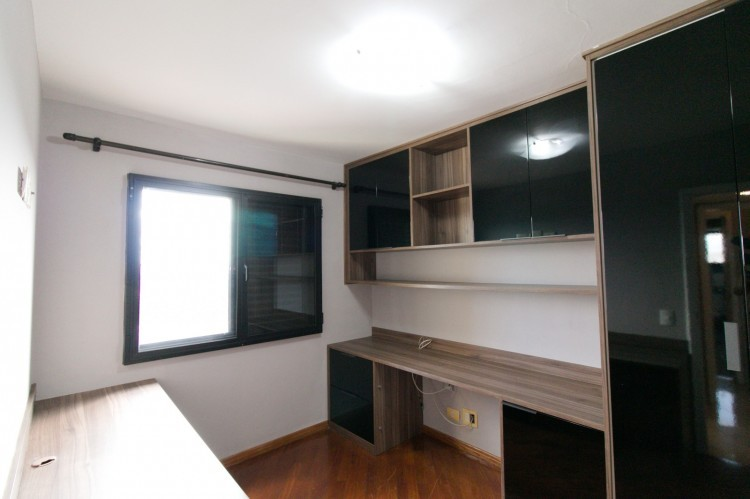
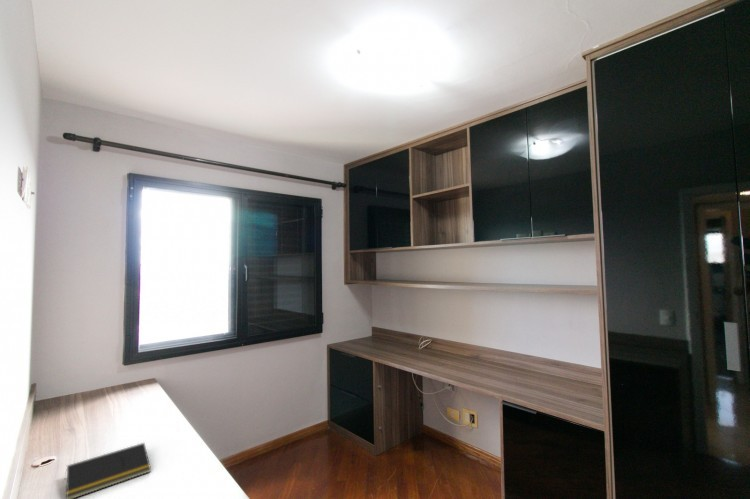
+ notepad [64,442,152,499]
